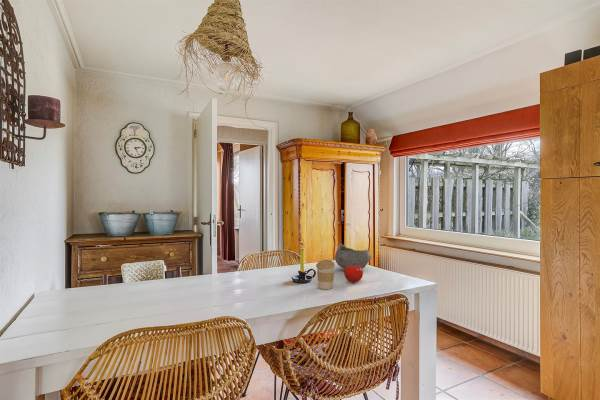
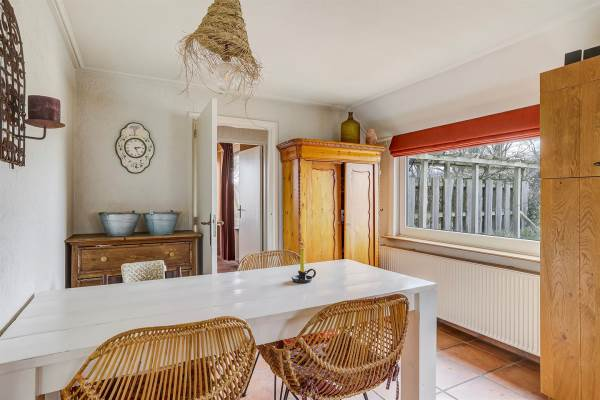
- coffee cup [315,259,336,290]
- bowl [334,243,373,269]
- fruit [343,263,364,283]
